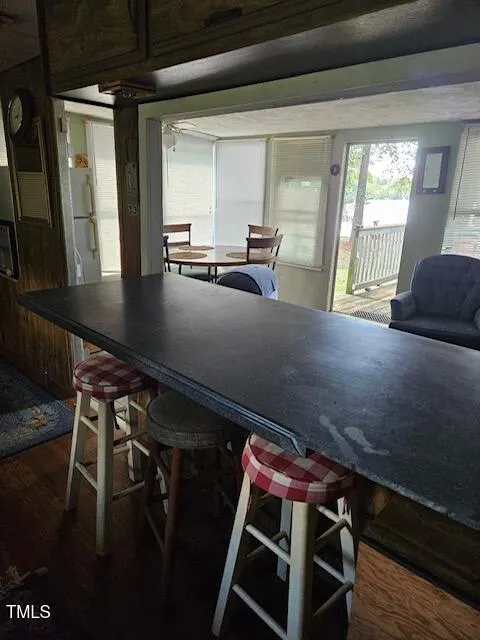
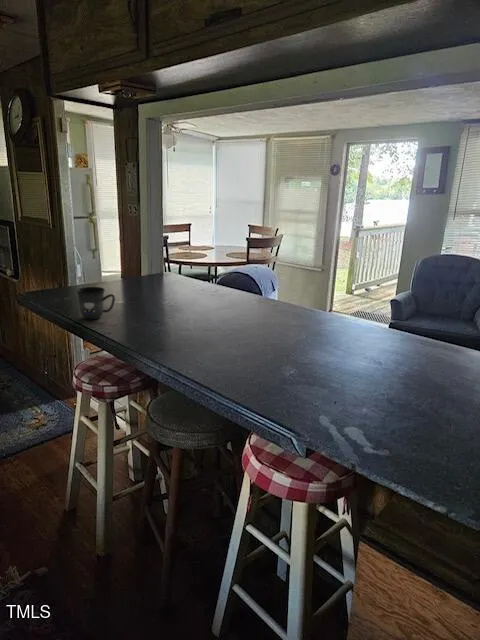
+ mug [75,286,116,320]
